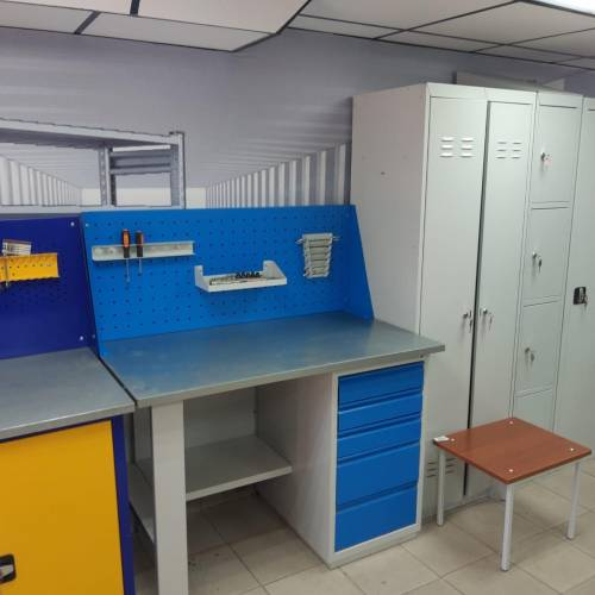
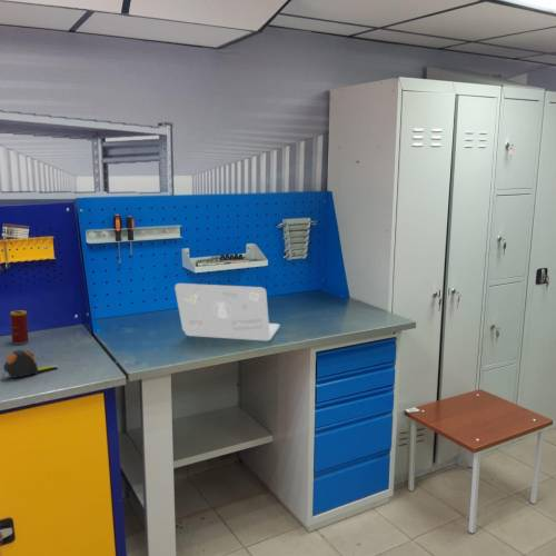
+ beverage can [9,309,30,346]
+ laptop [173,282,281,341]
+ tape measure [0,349,59,380]
